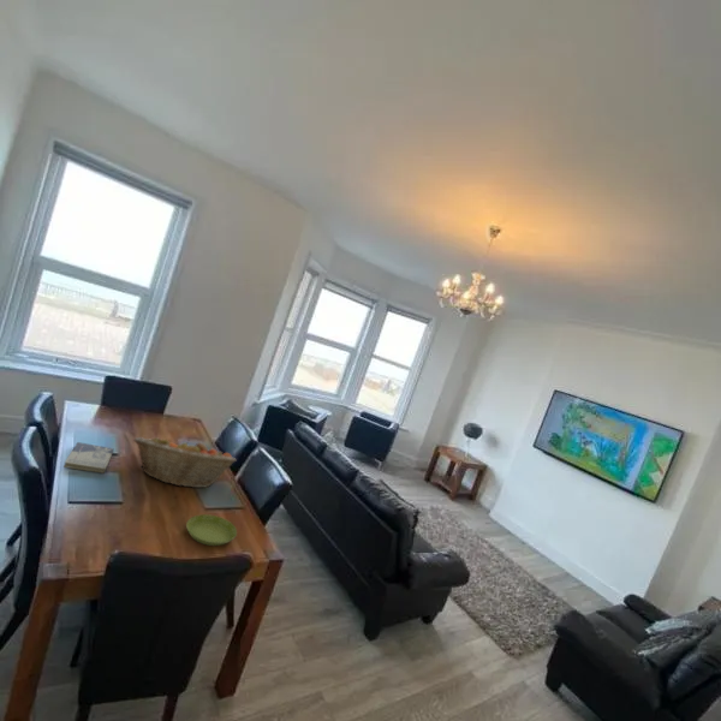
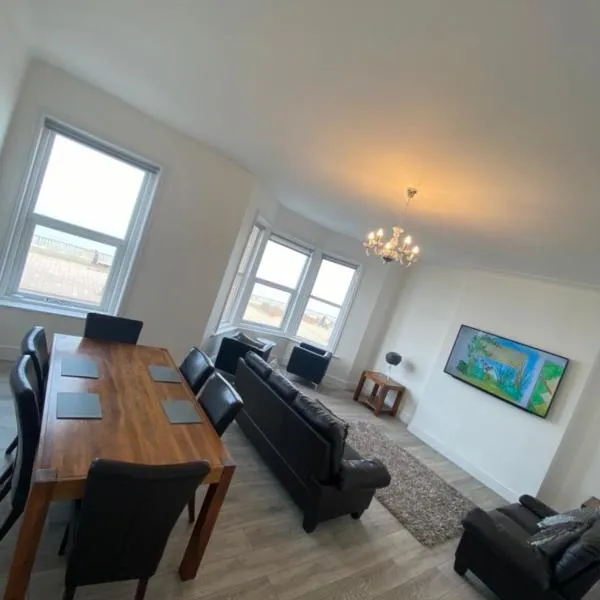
- fruit basket [133,436,238,489]
- saucer [185,513,238,547]
- book [62,441,115,475]
